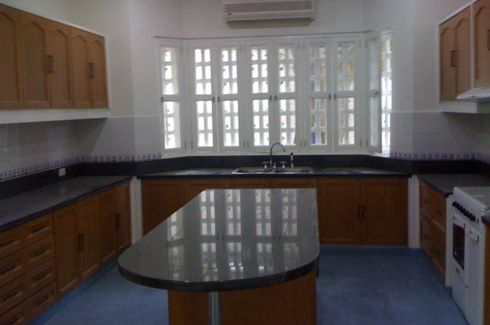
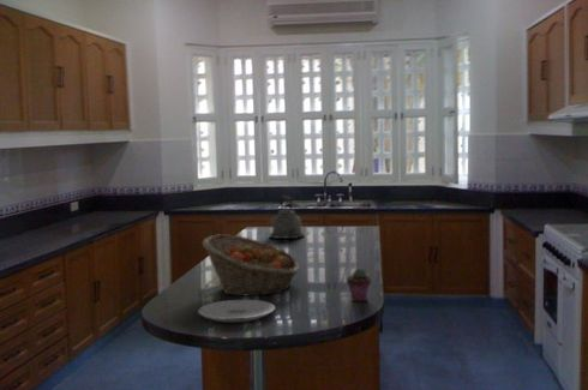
+ fruit basket [202,233,301,298]
+ potted succulent [346,266,372,302]
+ plate [197,299,276,324]
+ kettle [268,196,306,240]
